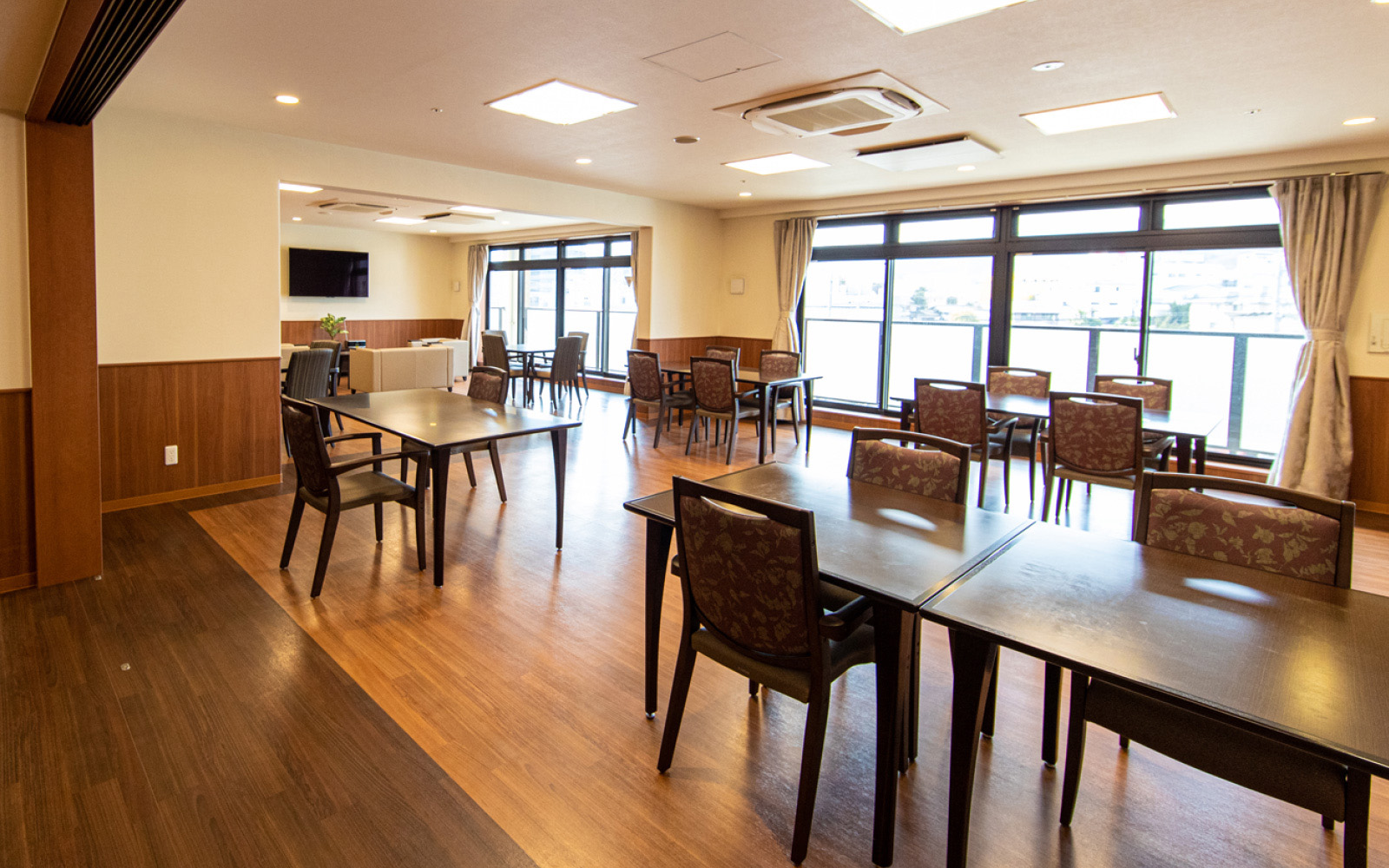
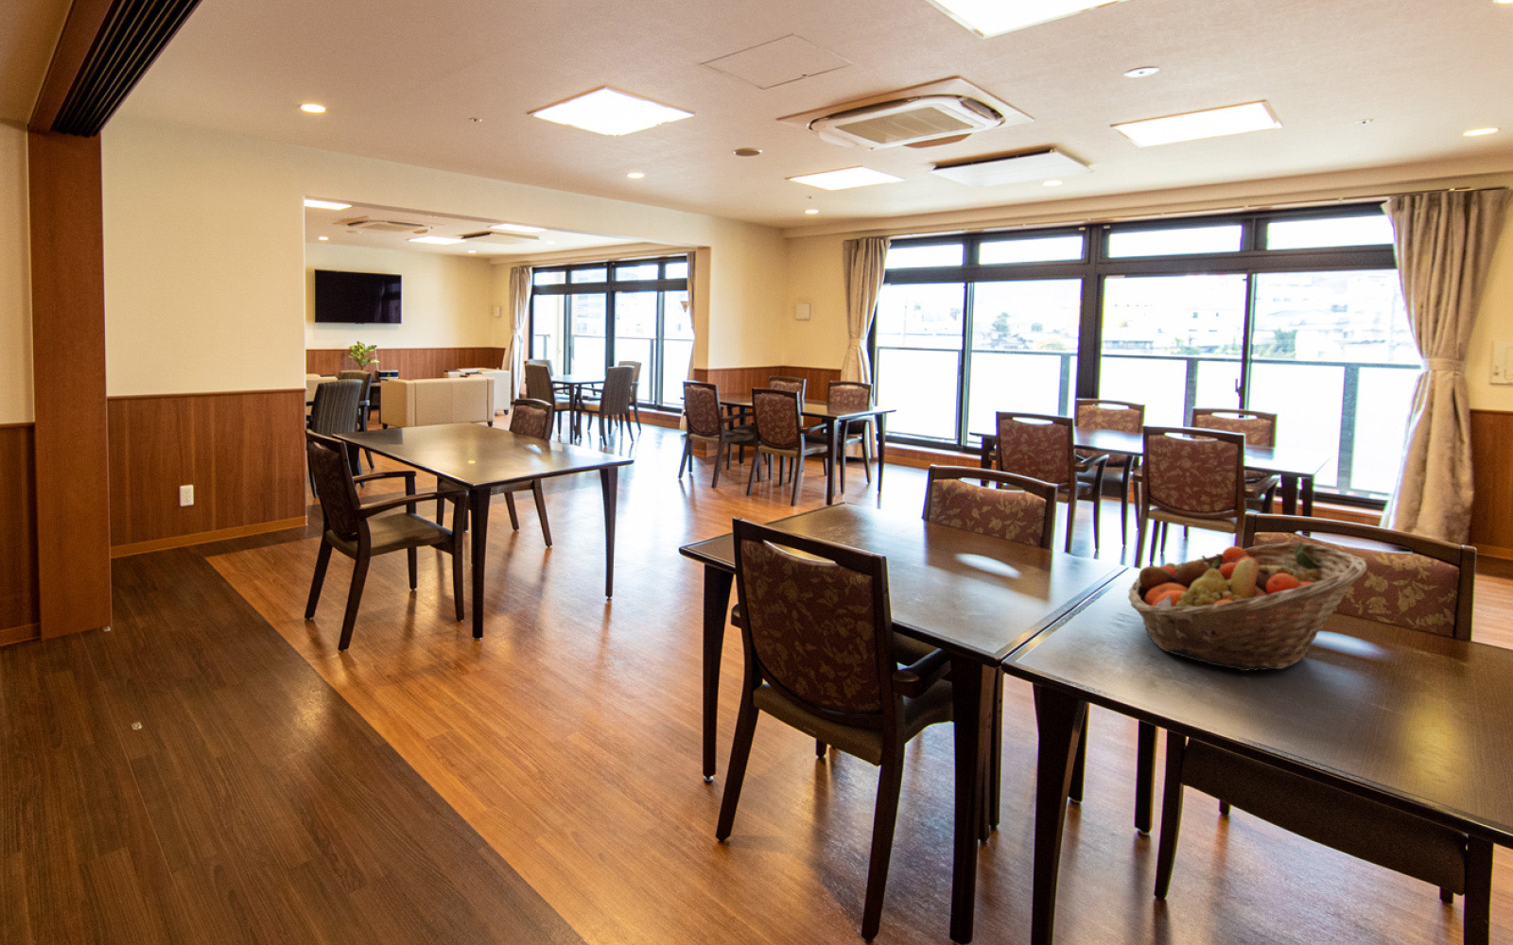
+ fruit basket [1127,540,1368,672]
